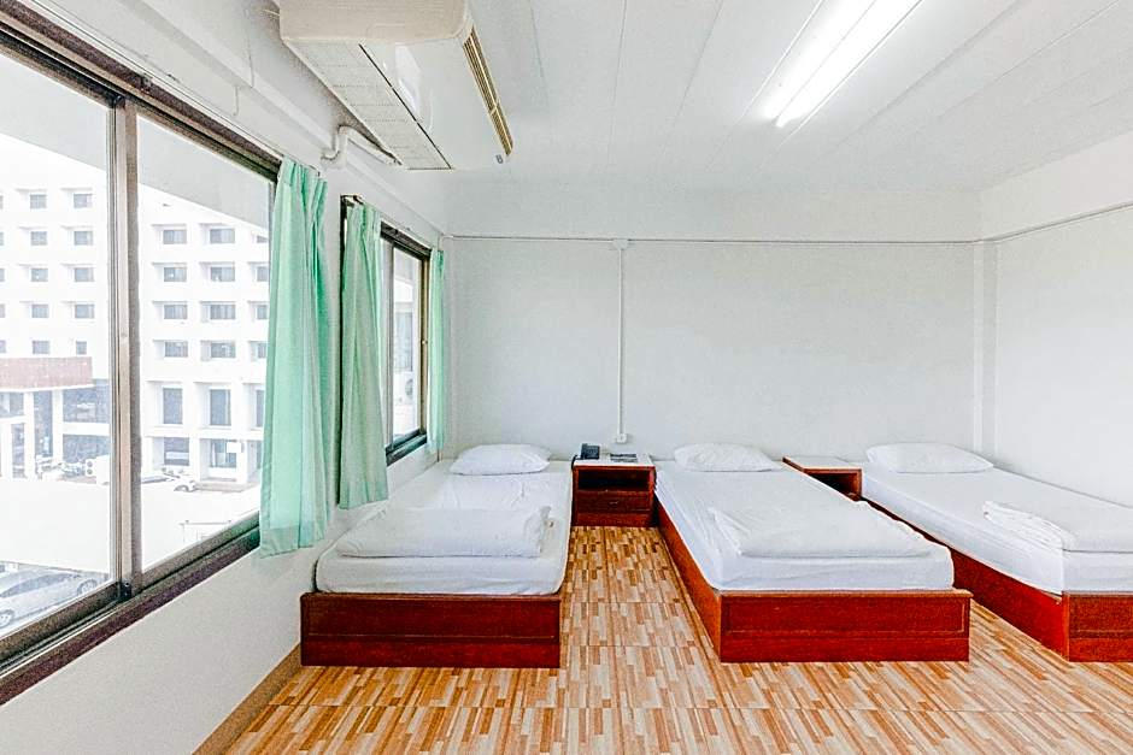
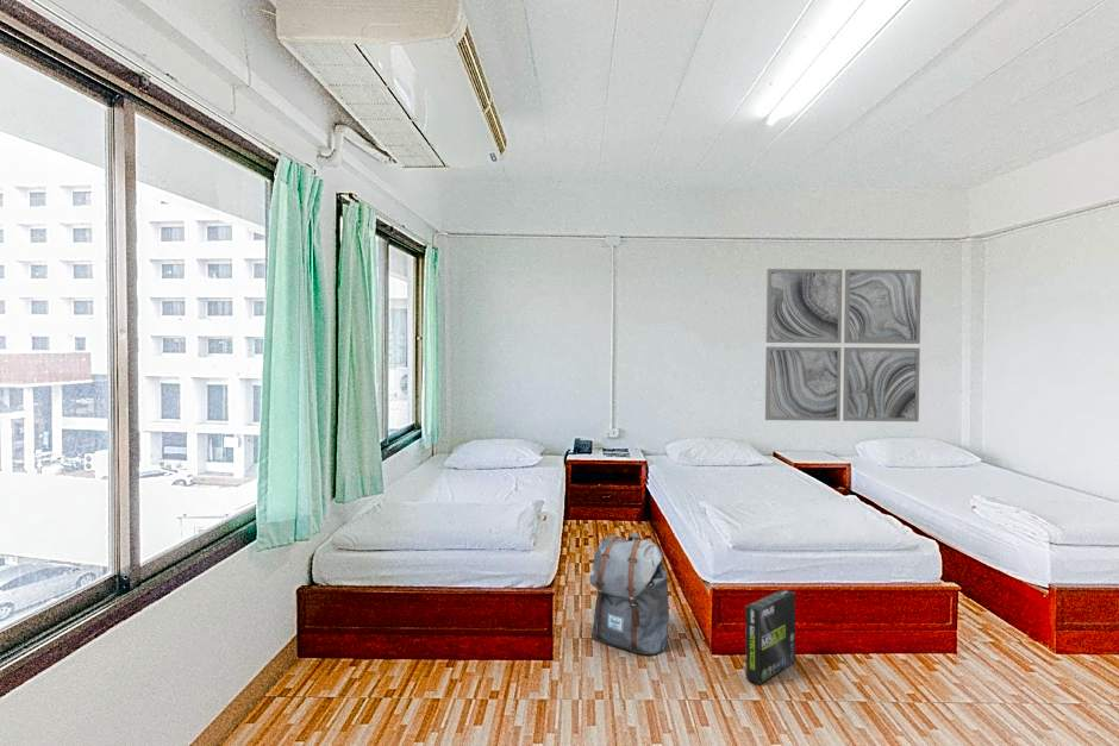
+ box [744,589,796,685]
+ backpack [588,531,670,656]
+ wall art [764,268,923,422]
